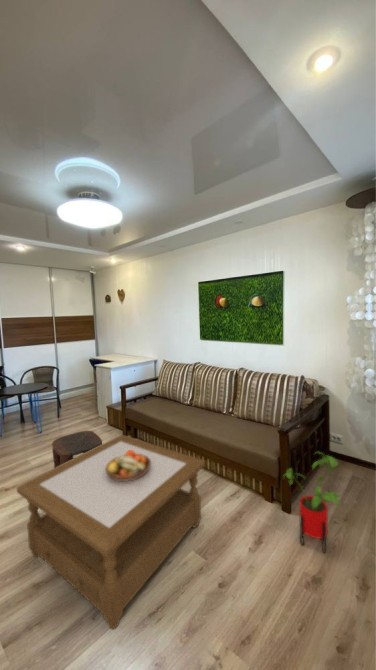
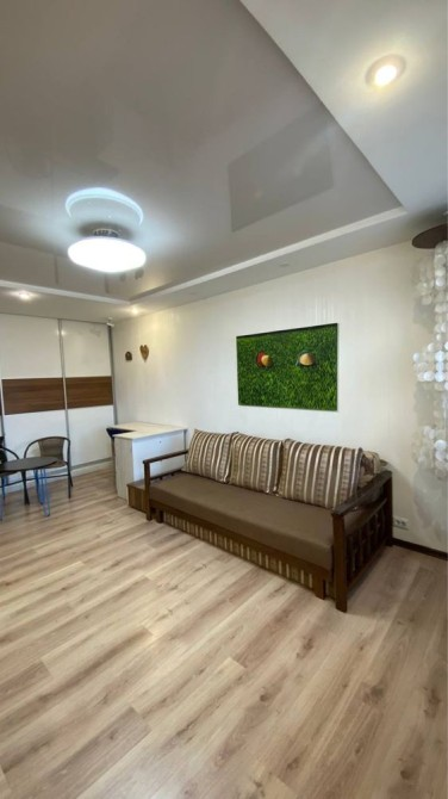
- coffee table [16,434,206,630]
- stool [51,430,103,468]
- house plant [282,451,342,554]
- fruit bowl [106,450,151,481]
